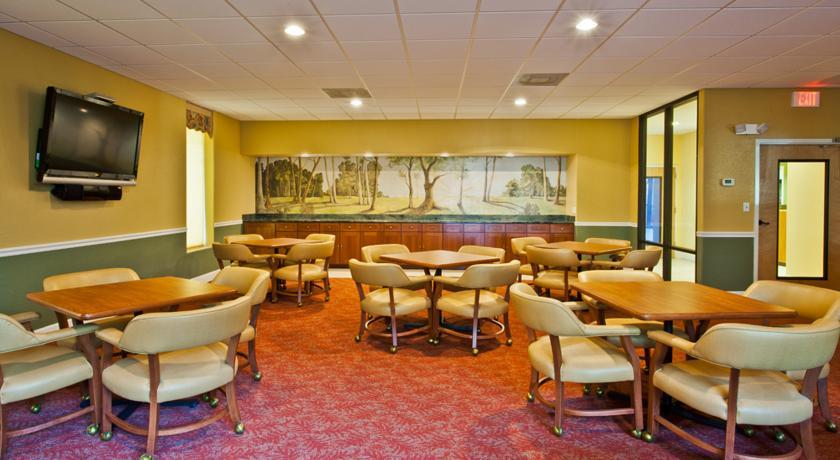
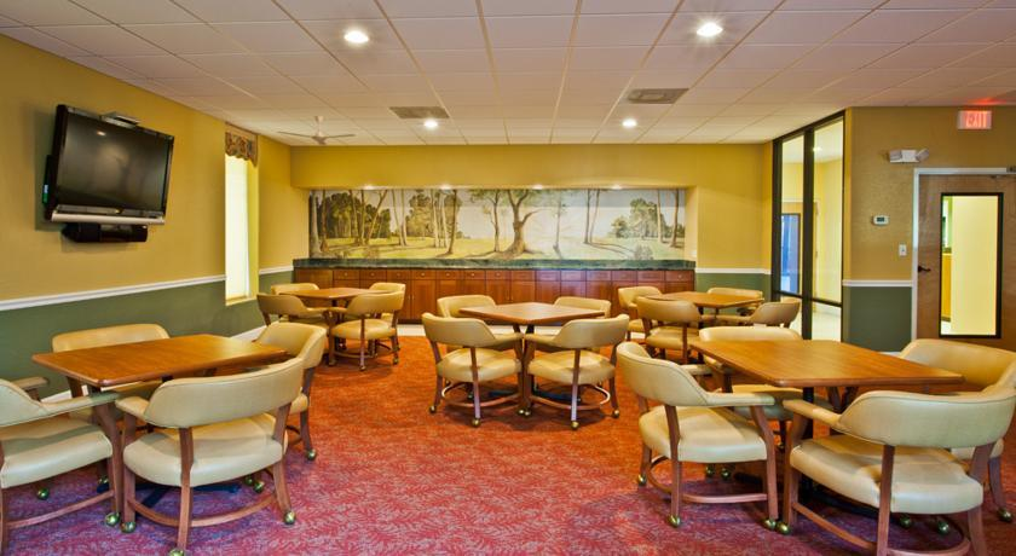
+ ceiling fan [275,115,356,147]
